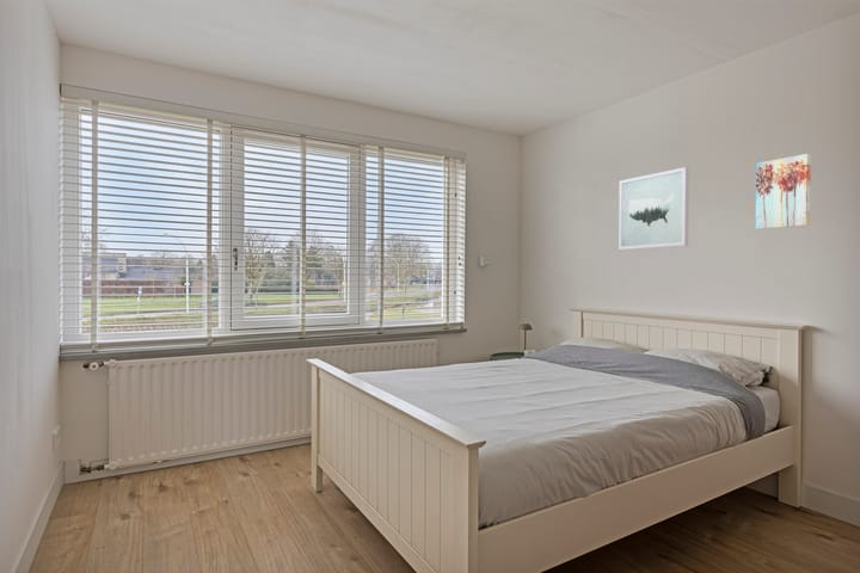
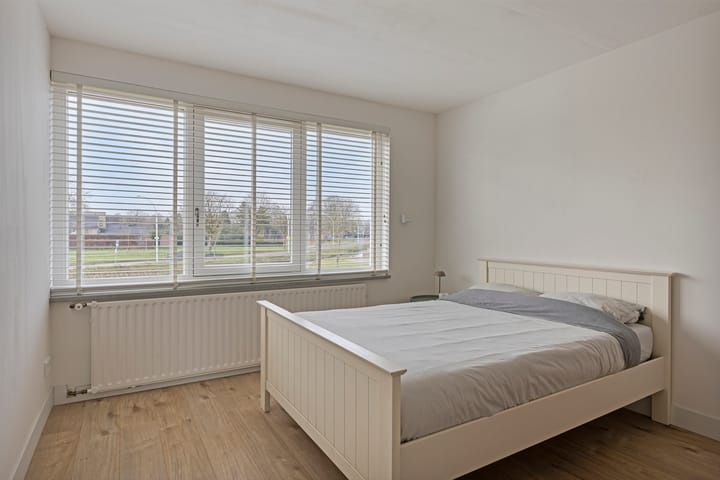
- wall art [755,153,812,230]
- wall art [618,166,690,251]
